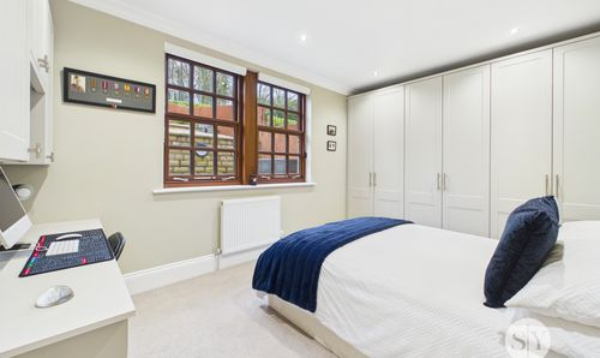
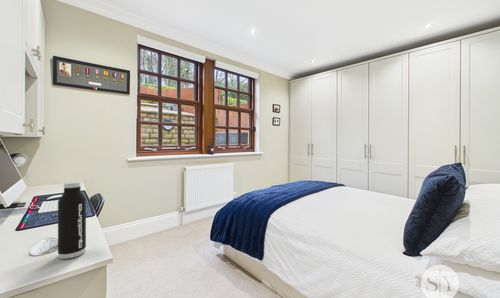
+ water bottle [57,181,87,260]
